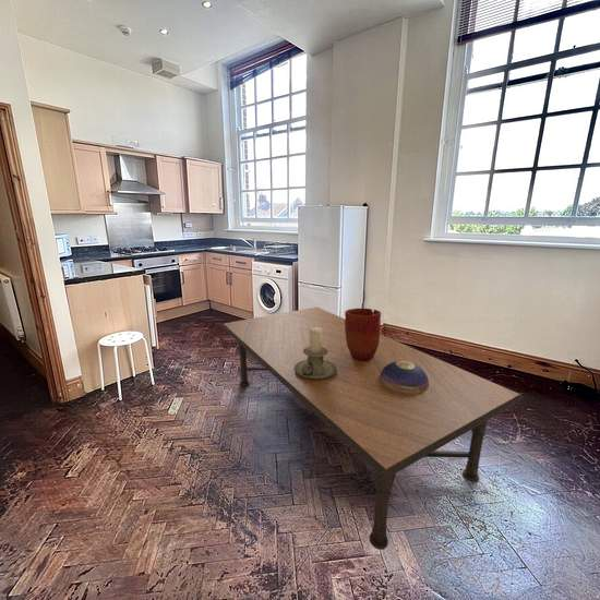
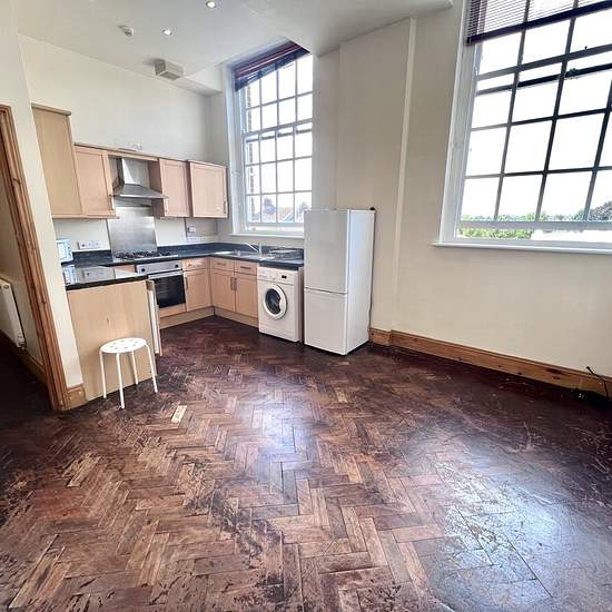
- vase [344,308,382,361]
- candle holder [295,327,336,379]
- decorative bowl [380,361,429,394]
- dining table [219,307,526,551]
